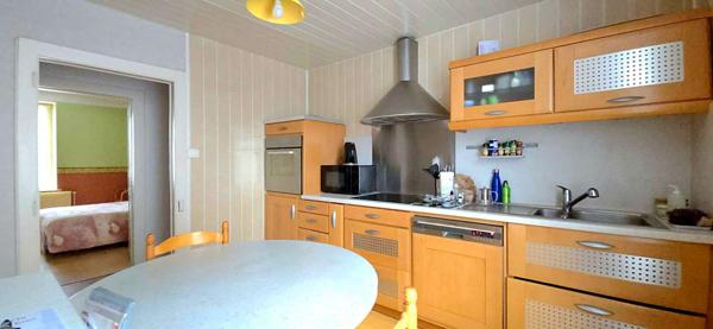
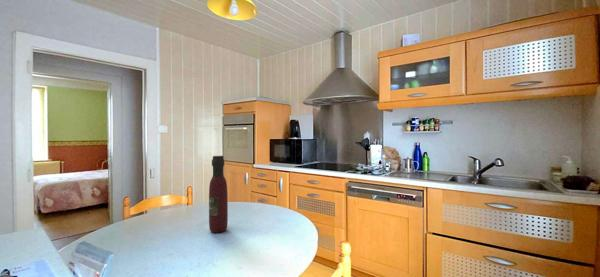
+ wine bottle [208,155,229,234]
